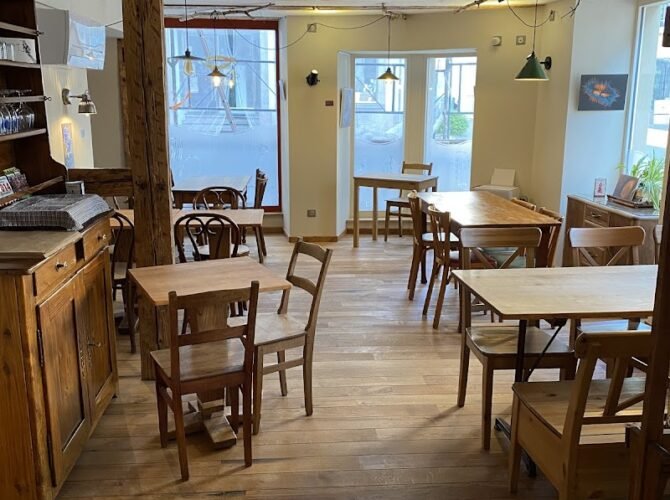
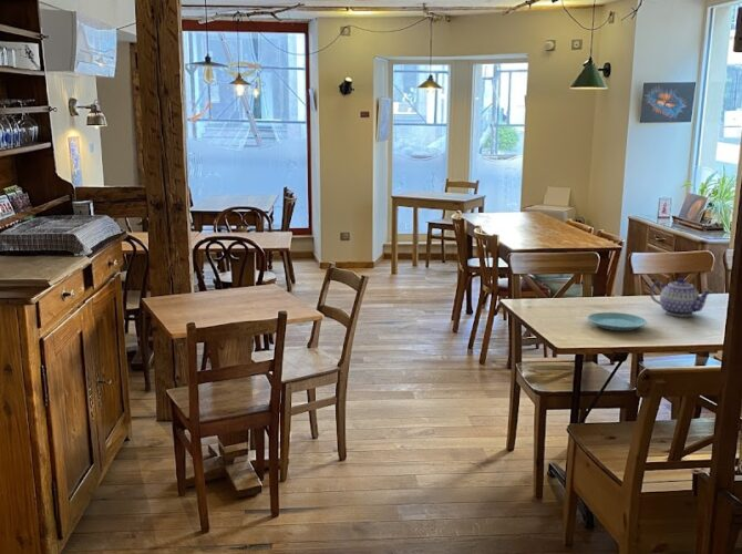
+ teapot [649,277,713,317]
+ plate [586,311,648,331]
